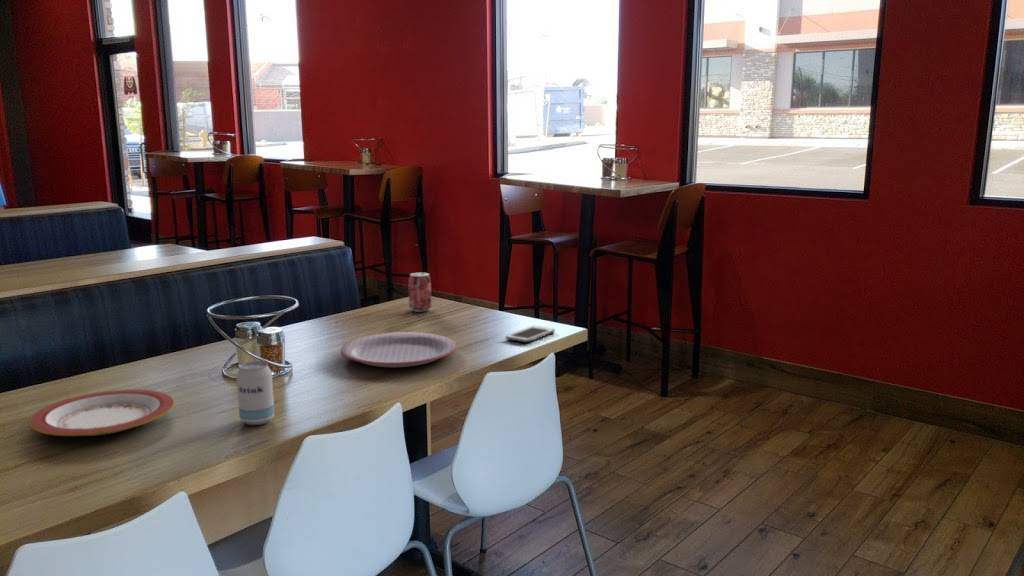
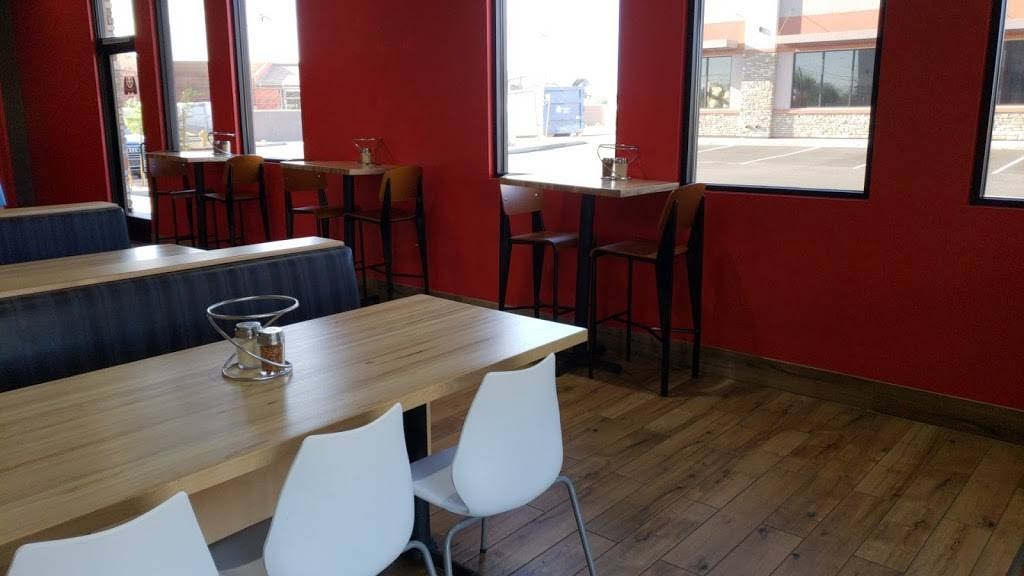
- beverage can [235,360,275,426]
- plate [340,331,458,368]
- beverage can [407,272,433,313]
- plate [28,388,176,437]
- cell phone [505,325,556,344]
